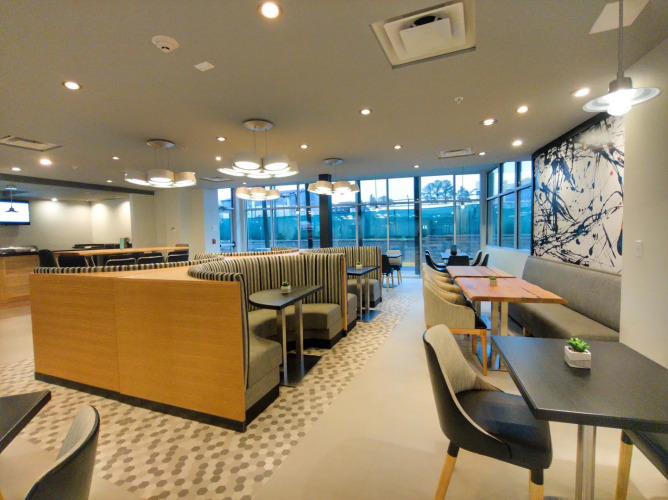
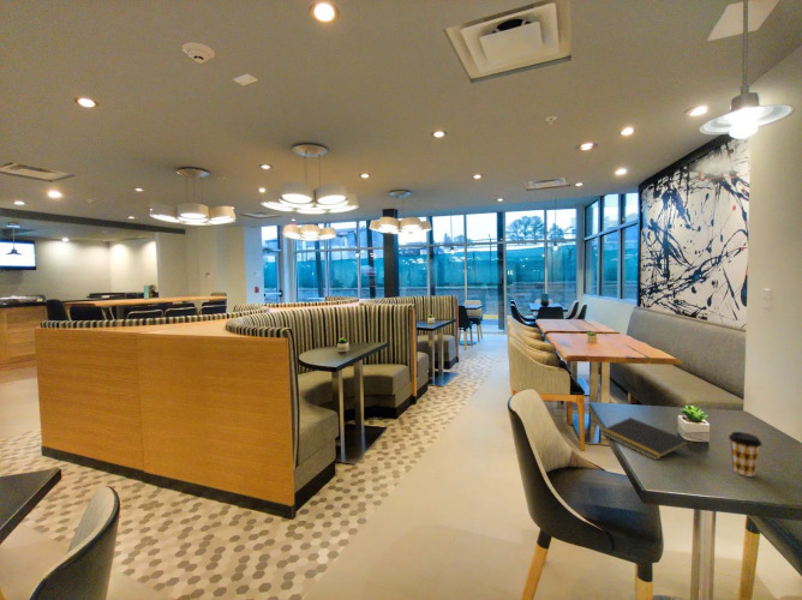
+ coffee cup [728,431,764,478]
+ notepad [600,416,690,461]
